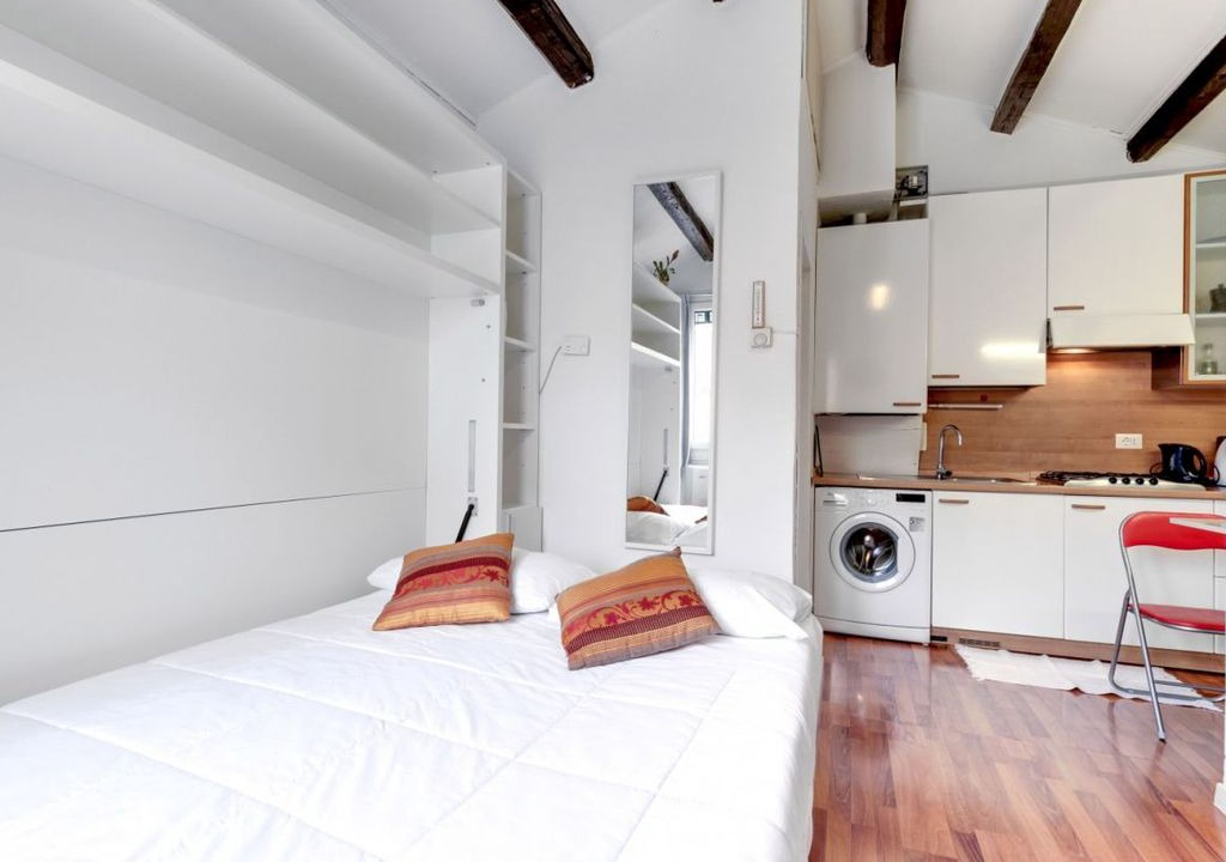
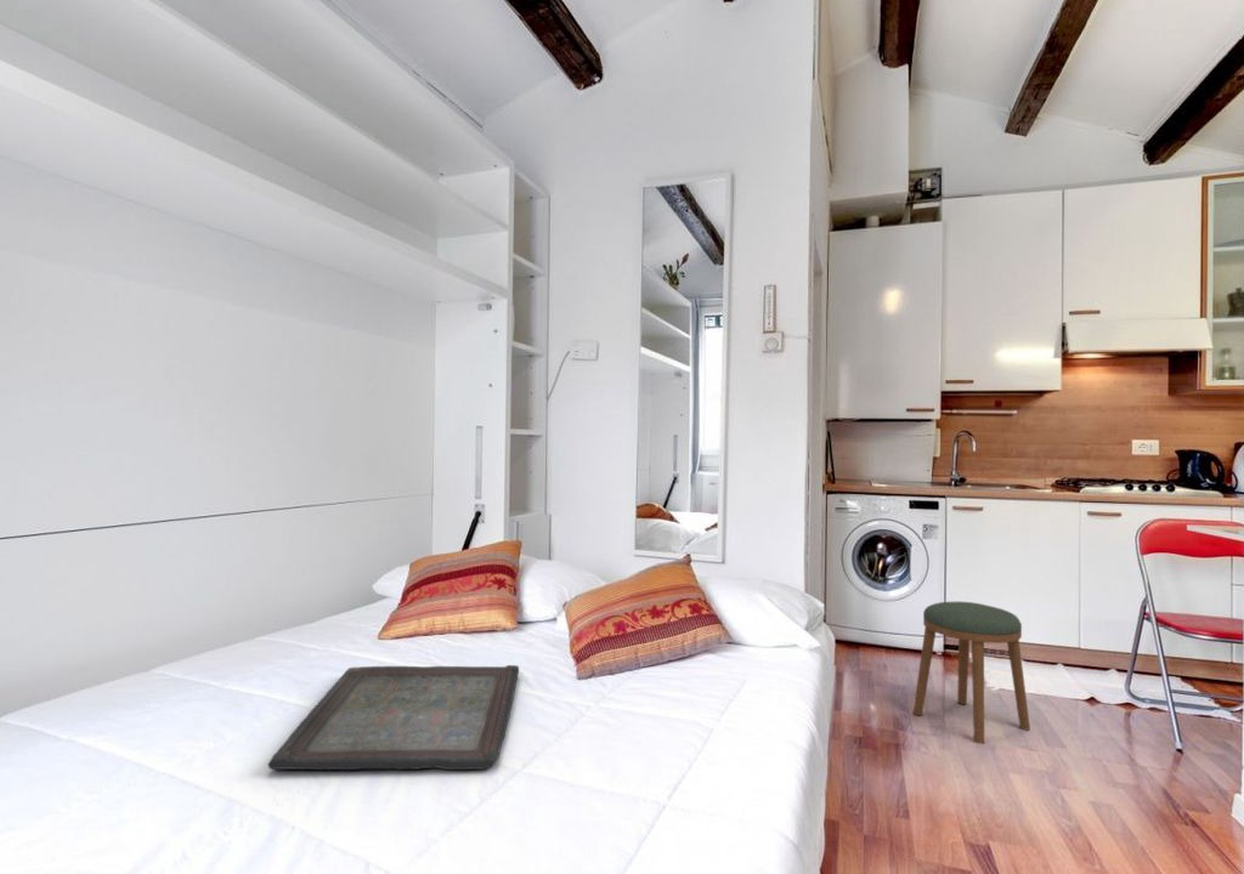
+ stool [912,601,1031,745]
+ serving tray [267,664,520,771]
